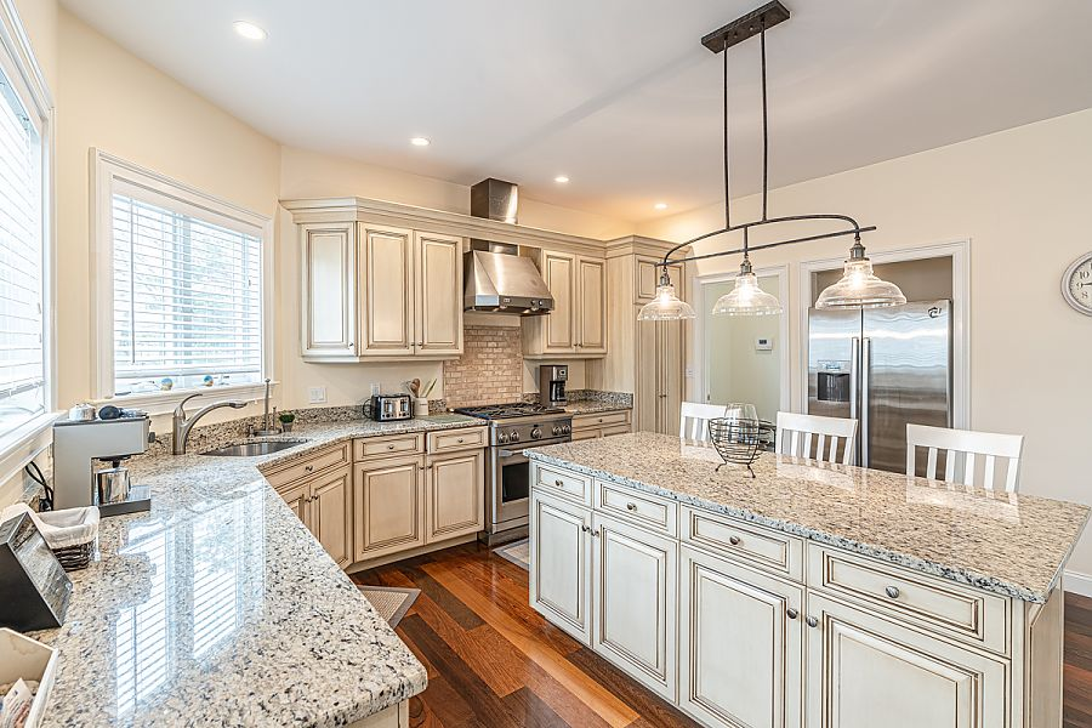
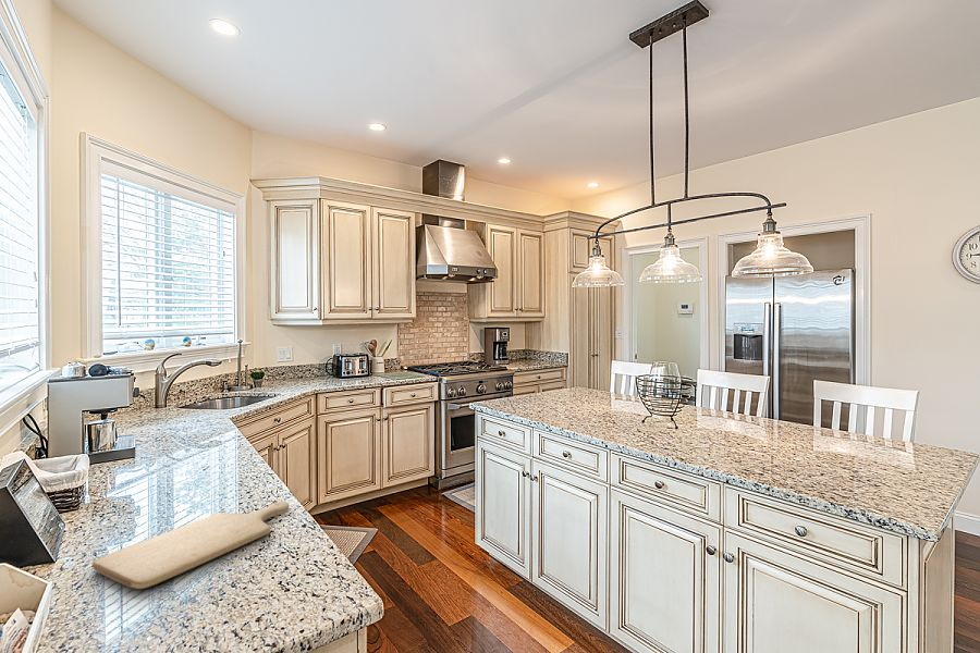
+ chopping board [91,501,290,590]
